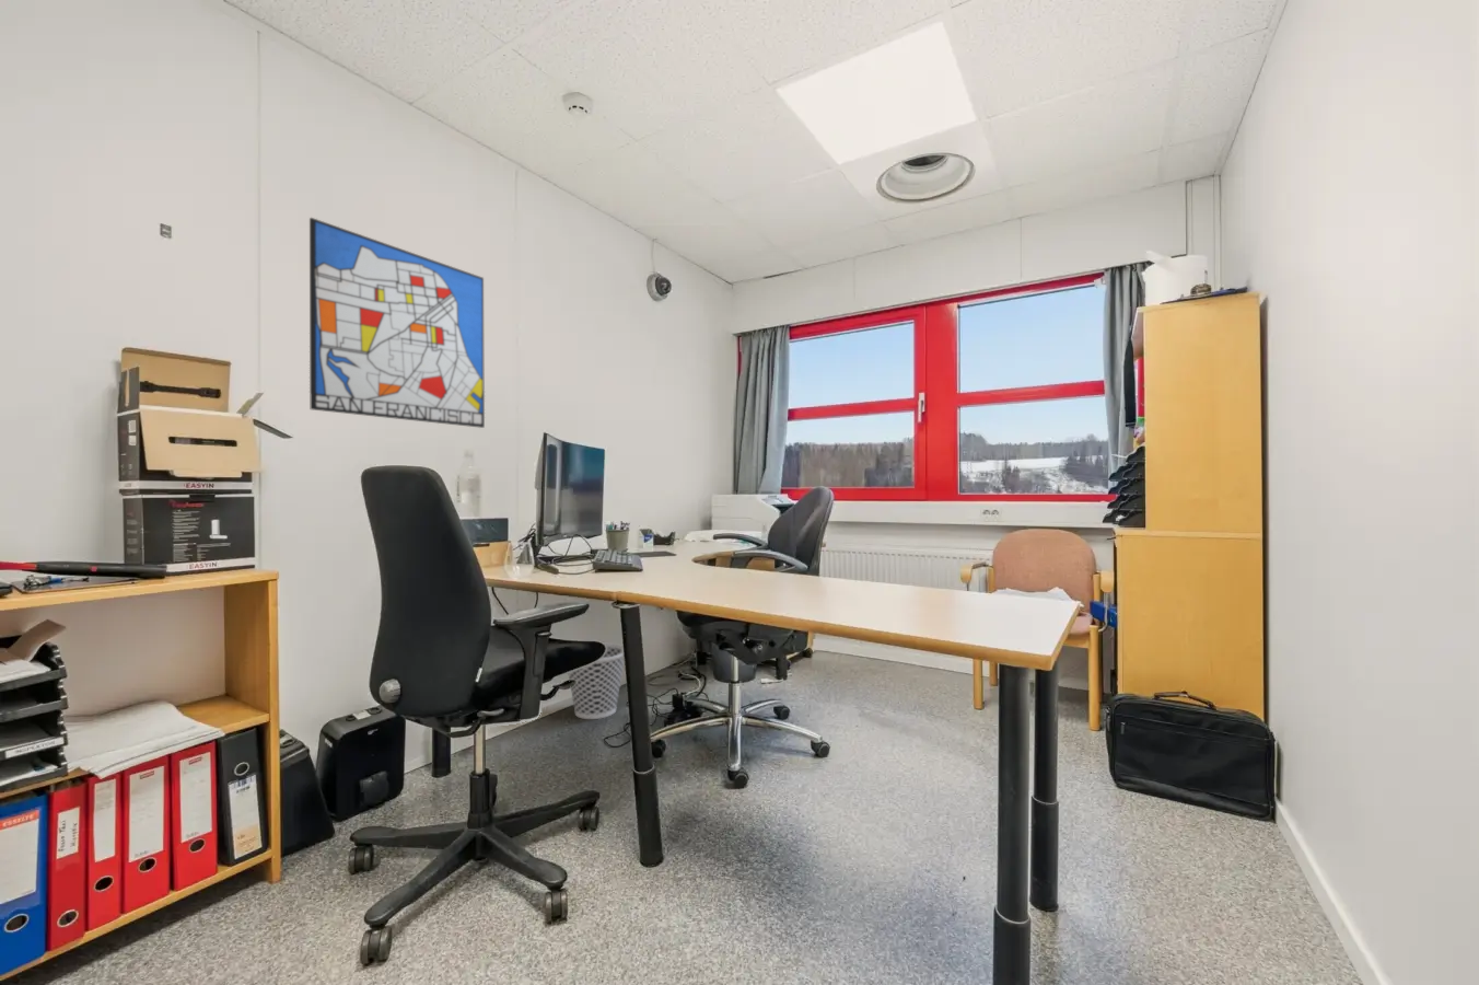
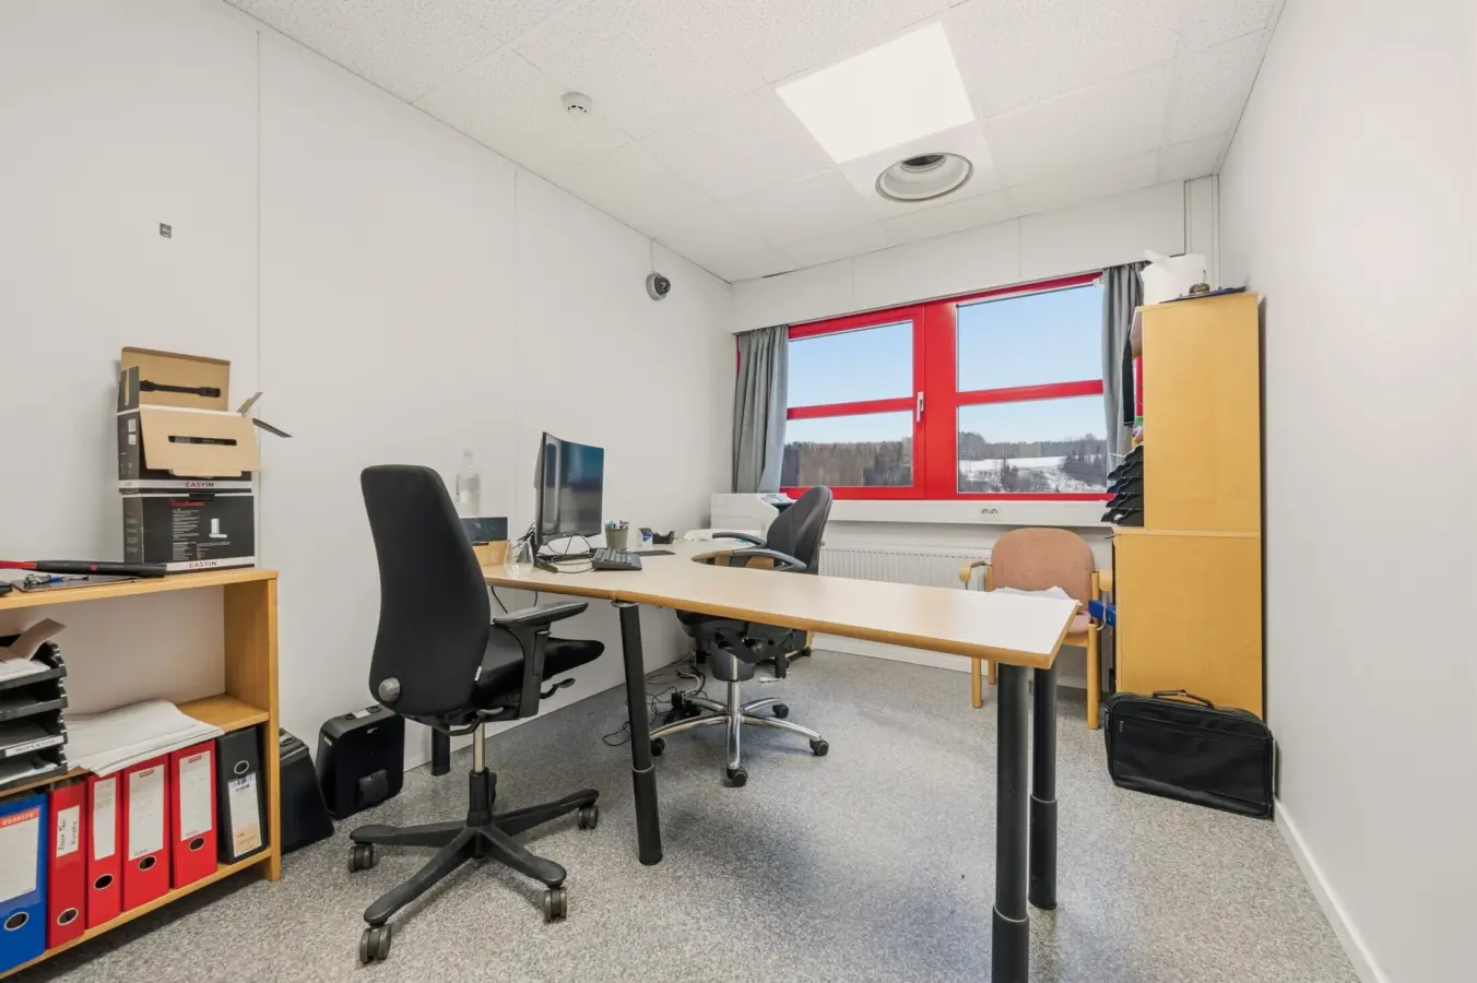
- wall art [309,217,486,429]
- wastebasket [568,642,624,720]
